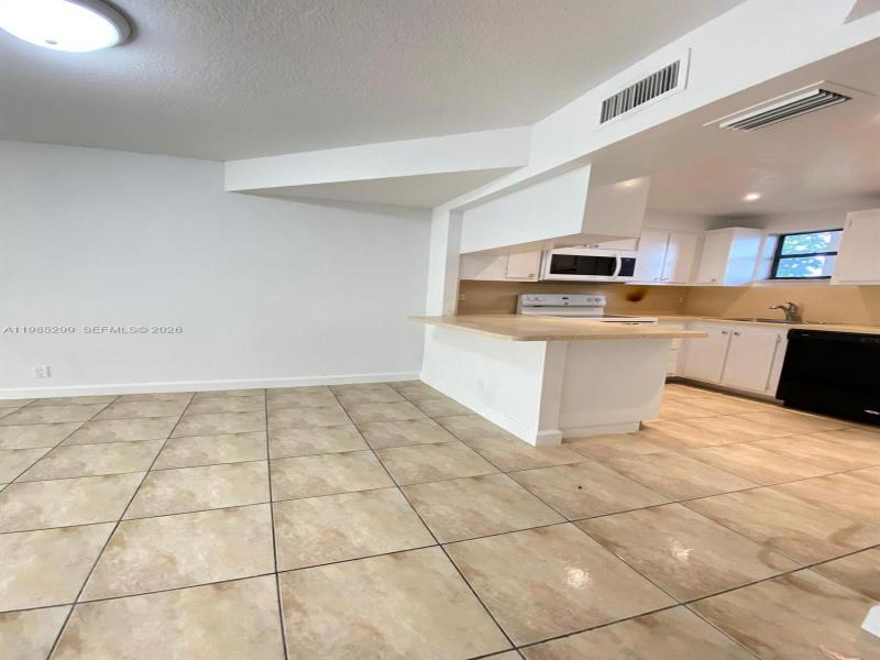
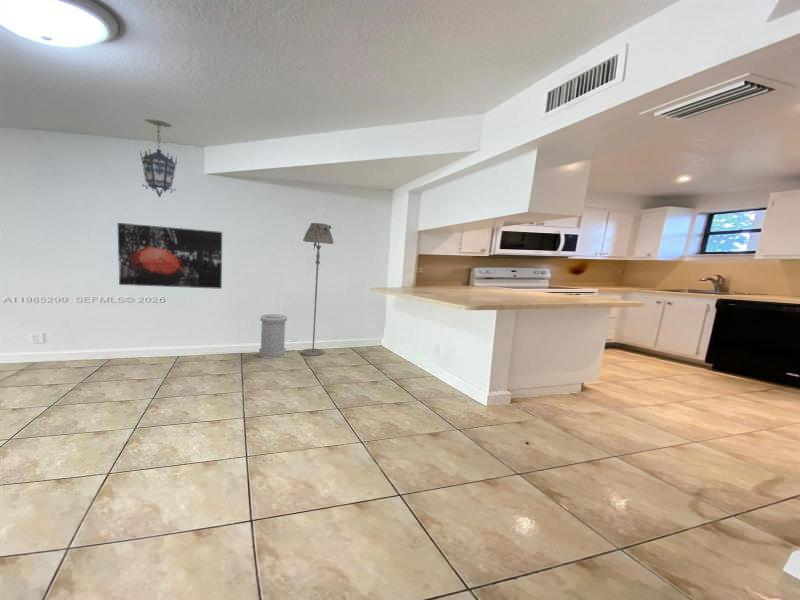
+ wall art [117,222,223,290]
+ trash can [258,313,288,359]
+ floor lamp [300,222,335,357]
+ hanging lantern [139,118,178,199]
